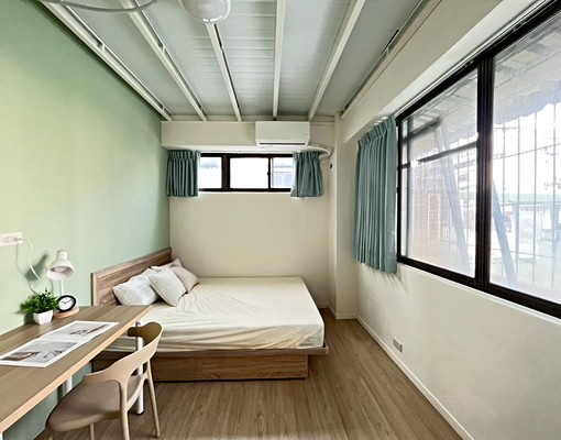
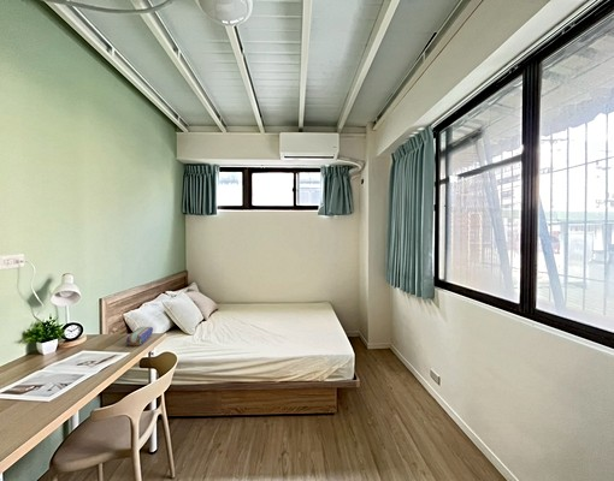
+ pencil case [125,326,154,348]
